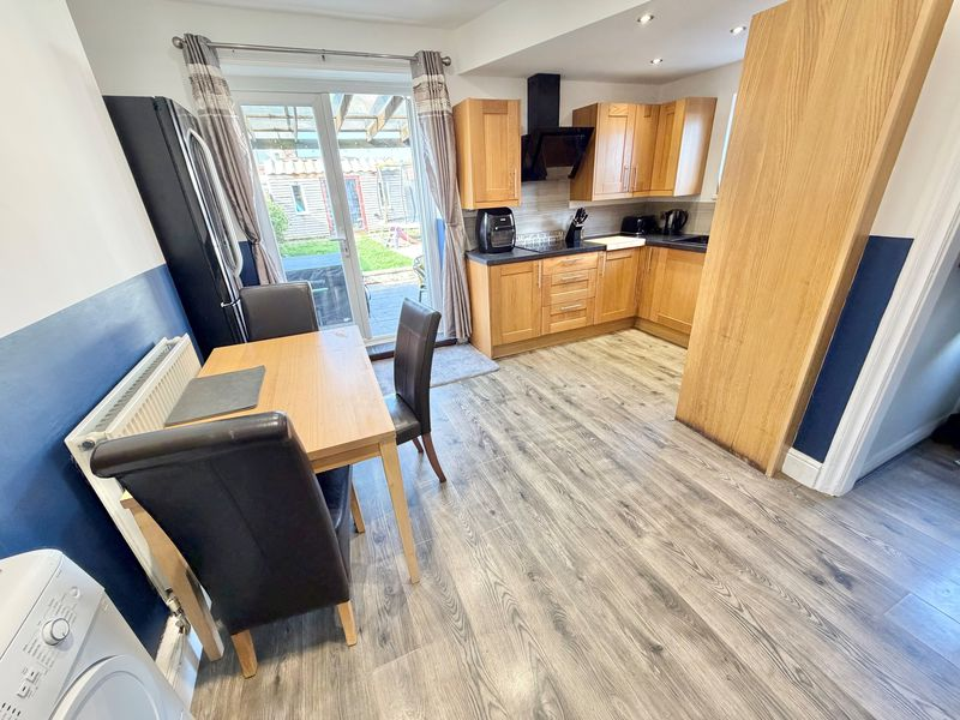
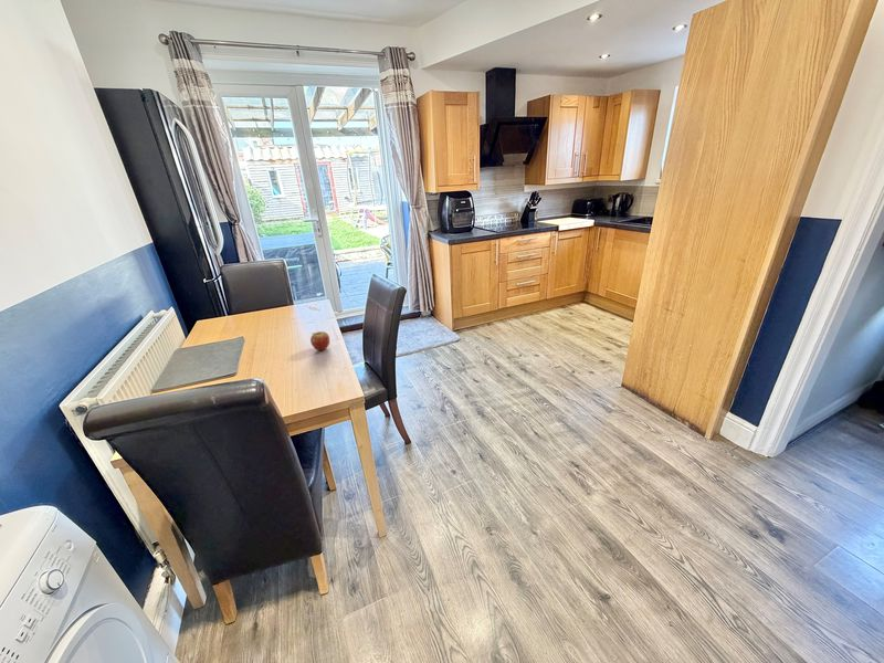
+ fruit [309,330,330,351]
